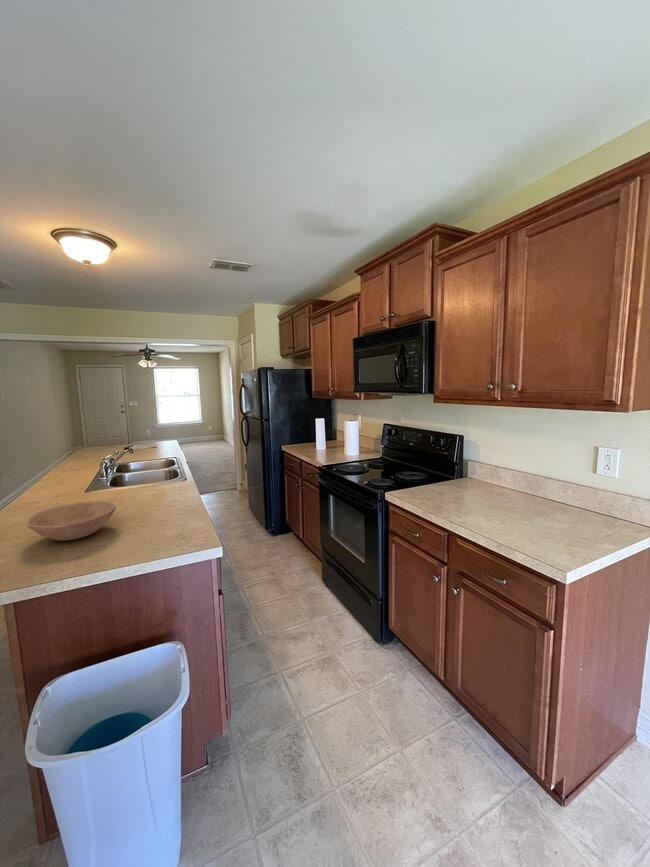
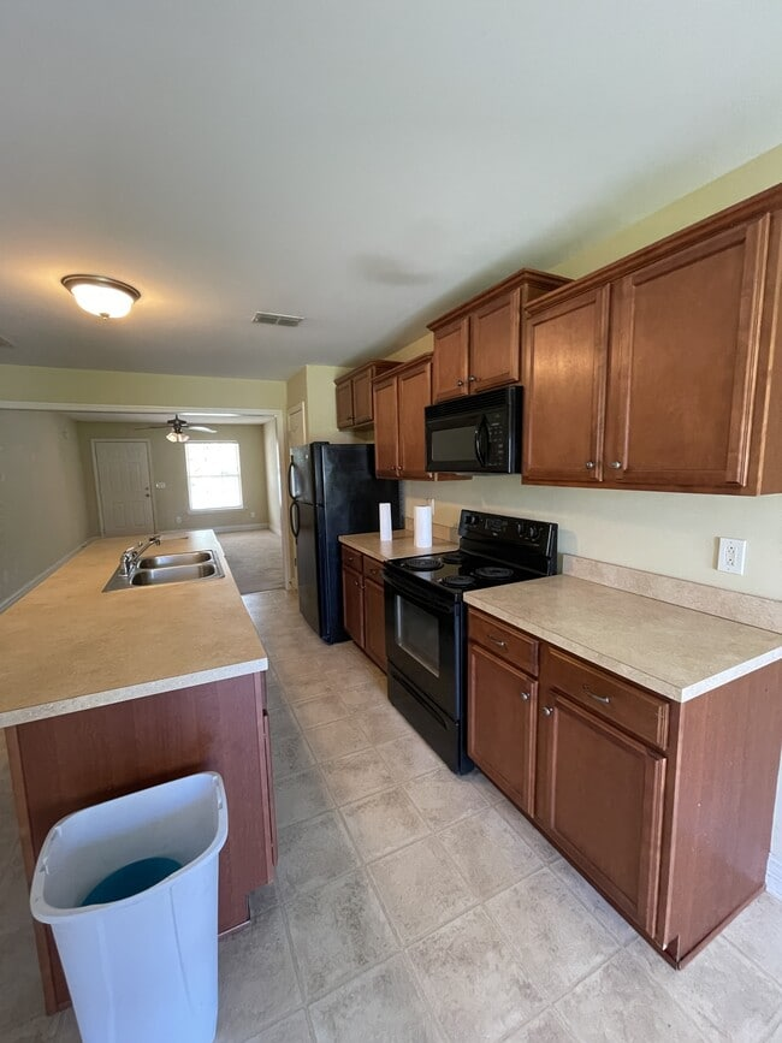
- bowl [25,500,117,542]
